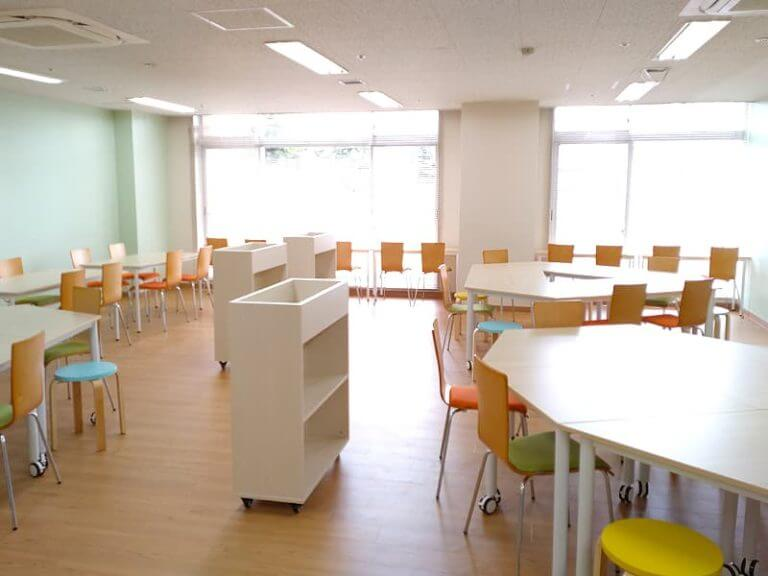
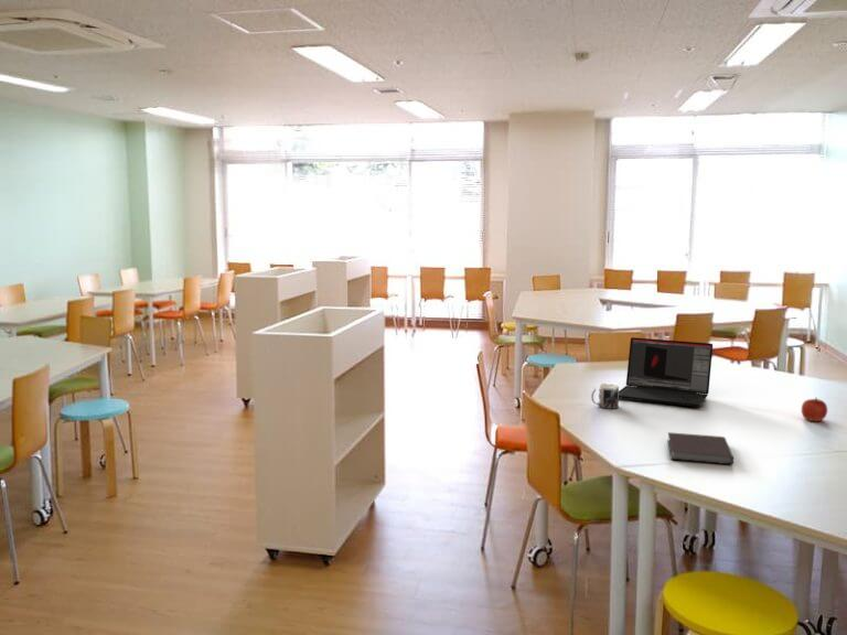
+ apple [801,397,828,422]
+ mug [590,383,620,409]
+ laptop [619,336,714,408]
+ notebook [666,431,735,465]
